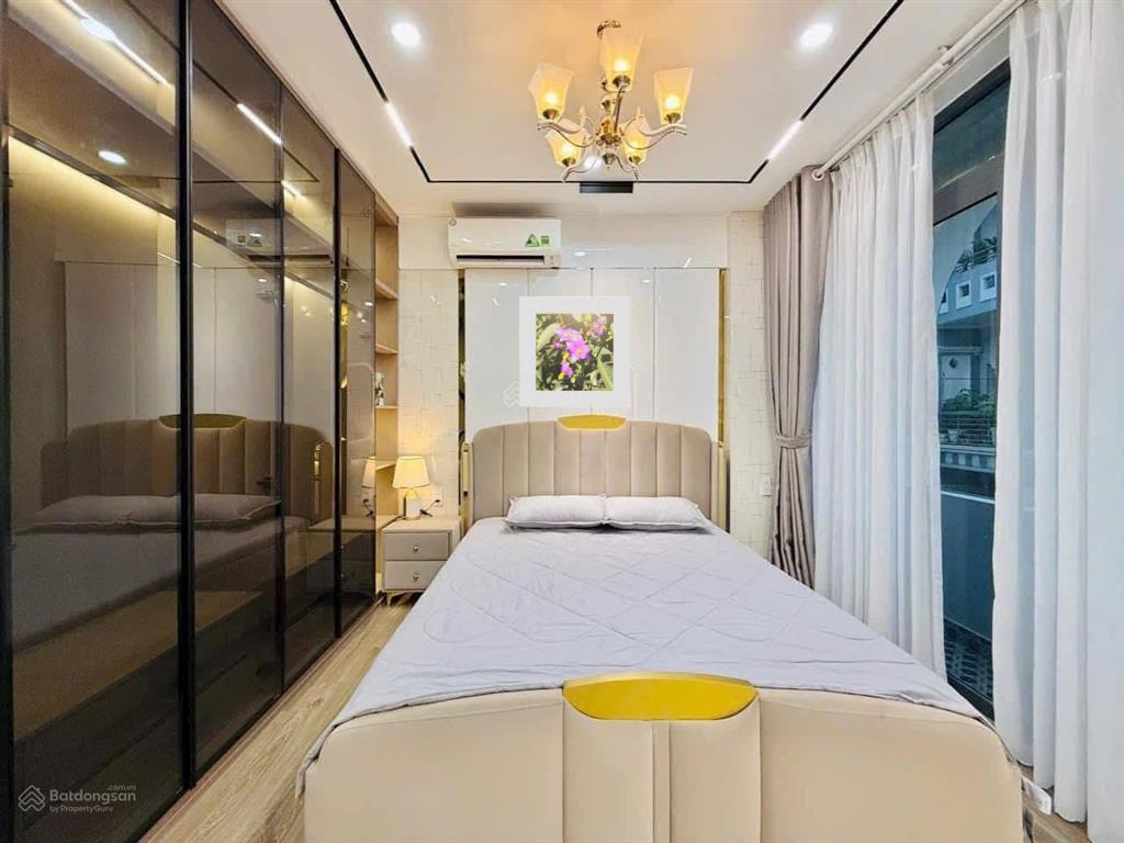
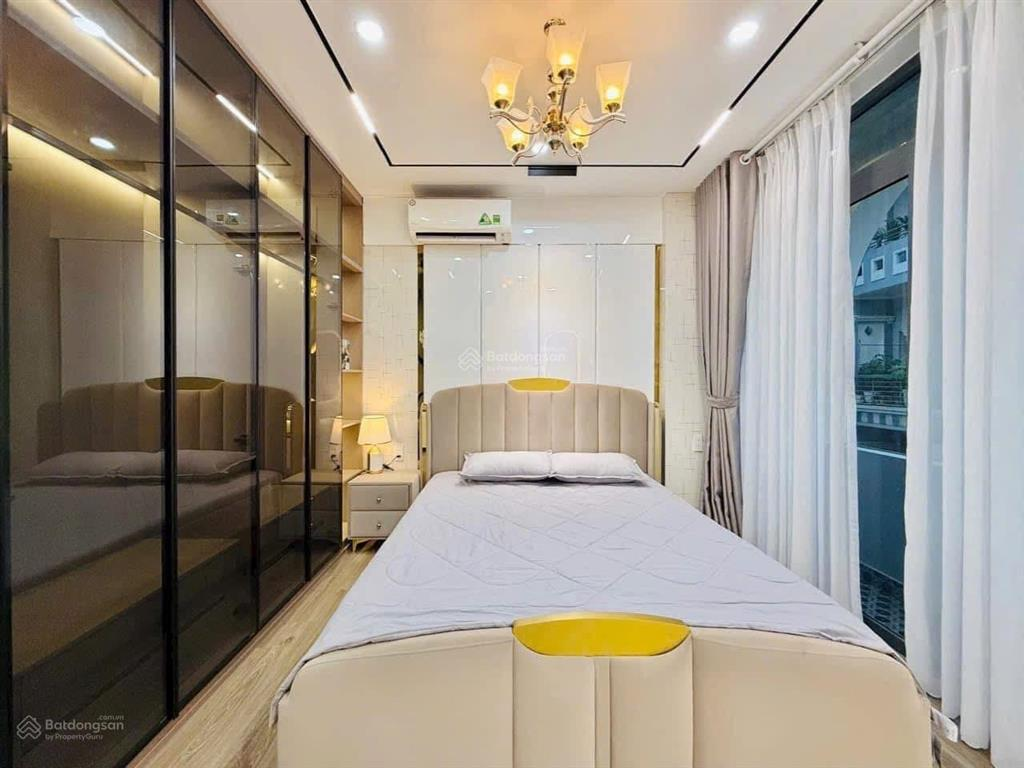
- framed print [518,296,631,408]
